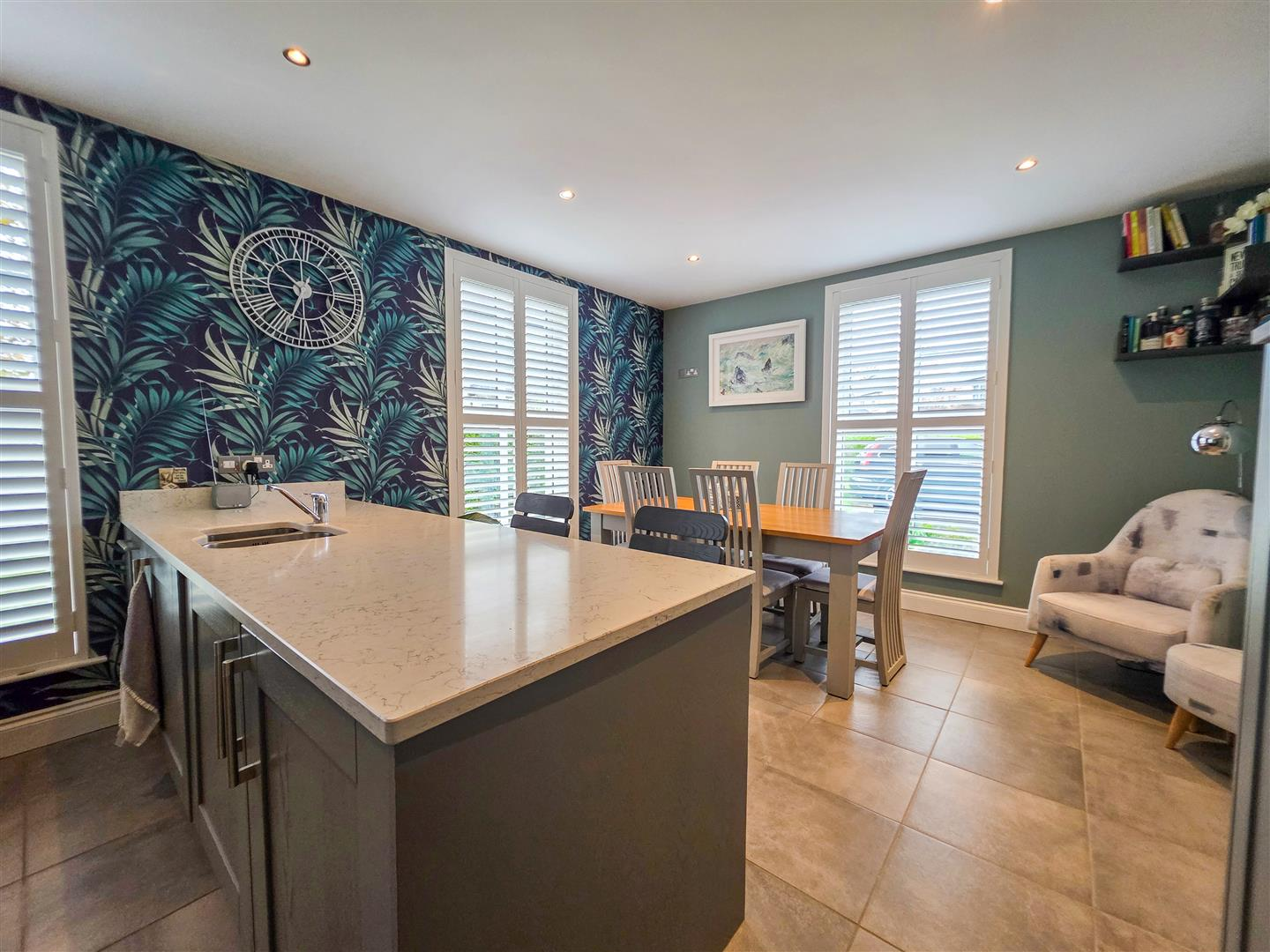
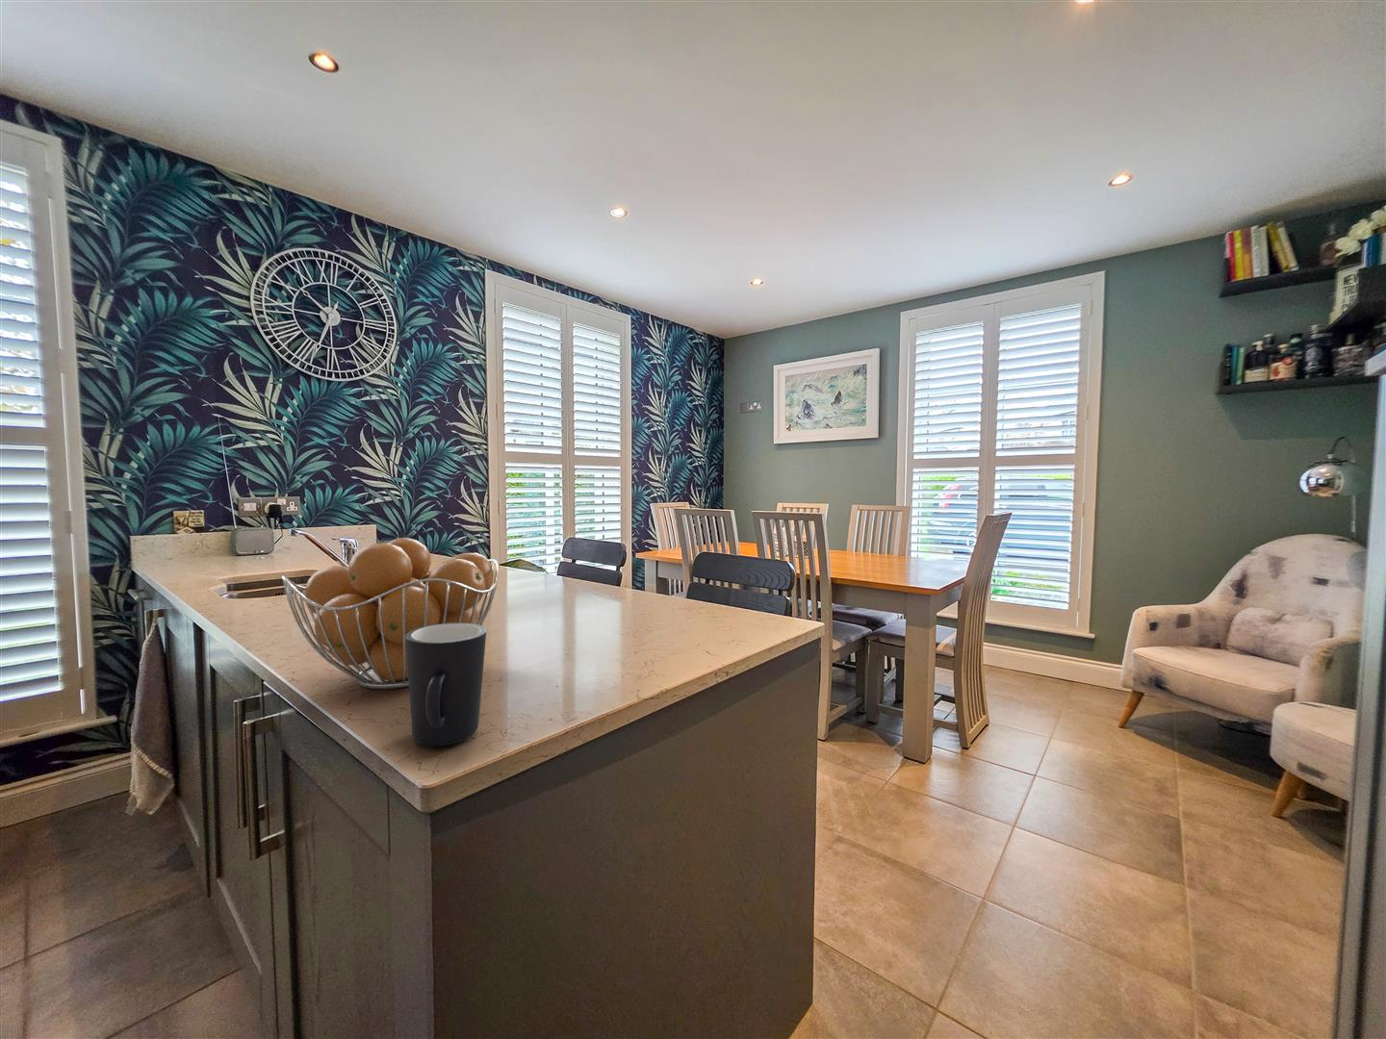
+ fruit basket [282,537,500,690]
+ mug [405,622,487,748]
